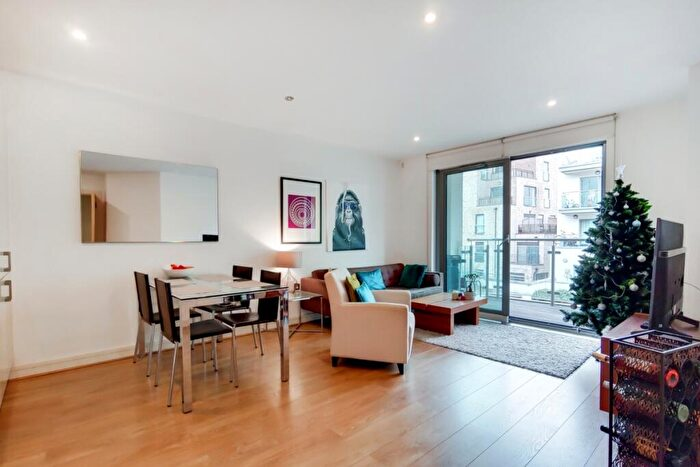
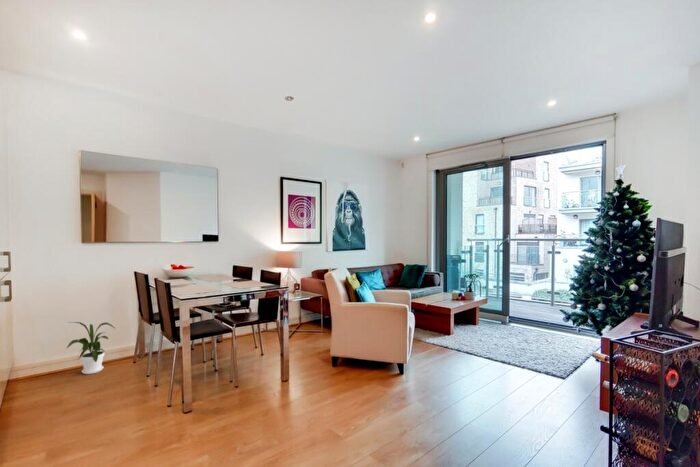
+ house plant [65,321,116,375]
